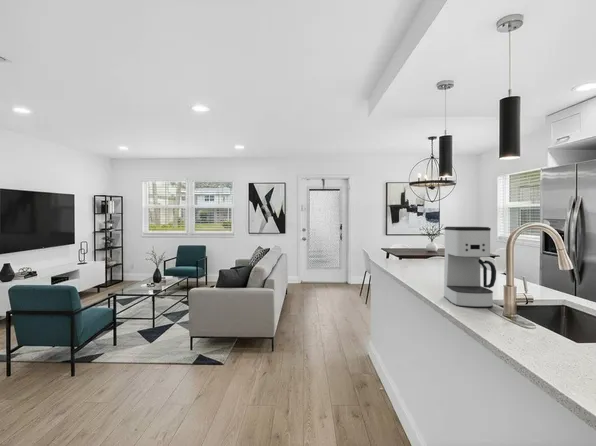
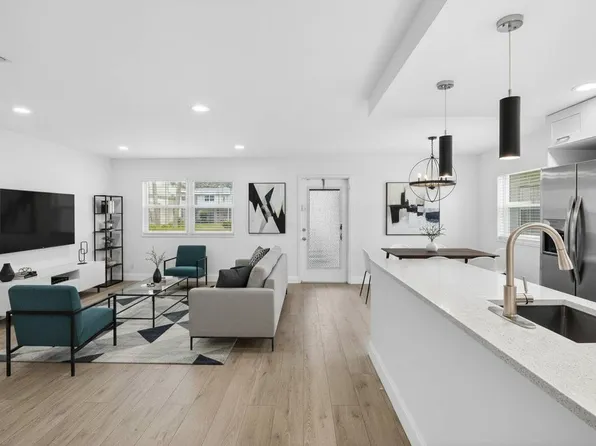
- coffee maker [443,226,497,309]
